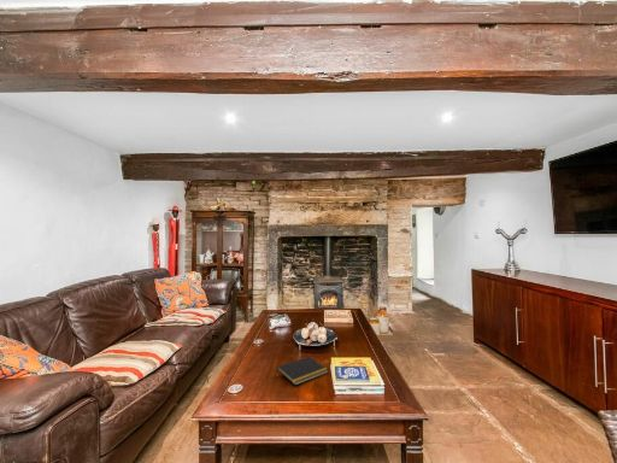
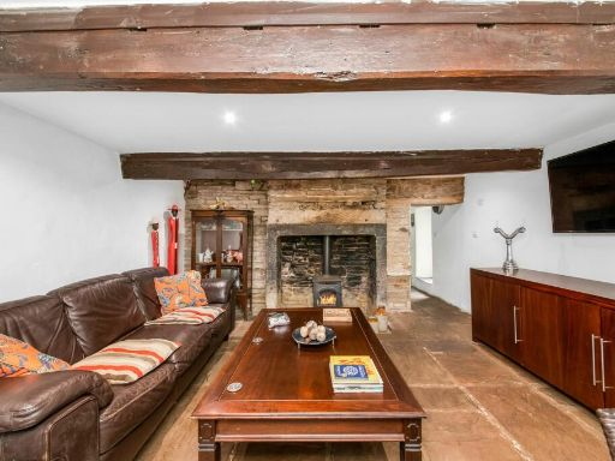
- notepad [276,354,329,386]
